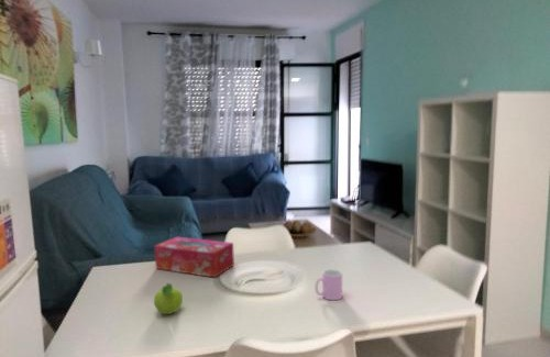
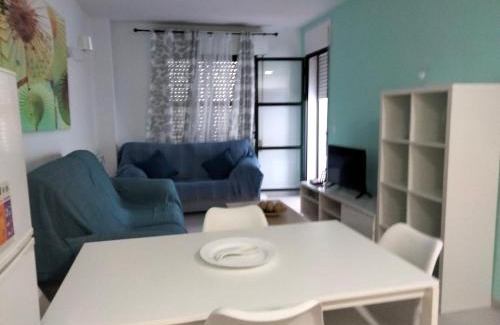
- cup [315,268,343,301]
- fruit [153,282,184,315]
- tissue box [154,236,235,279]
